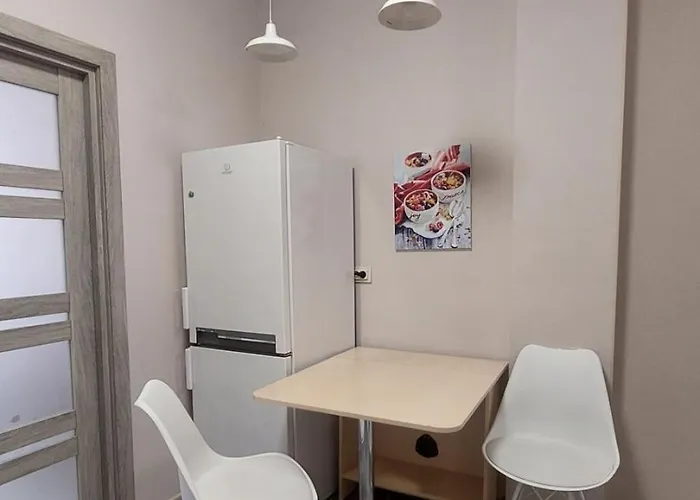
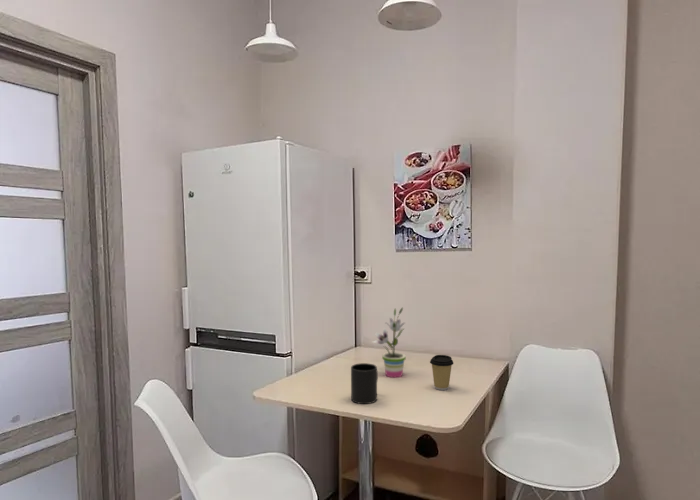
+ mug [350,362,379,405]
+ potted plant [371,307,407,378]
+ coffee cup [429,354,454,391]
